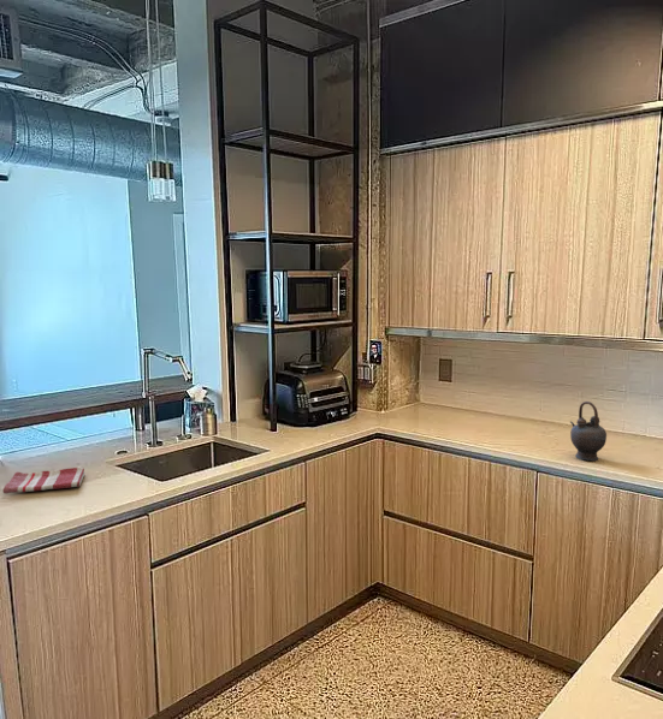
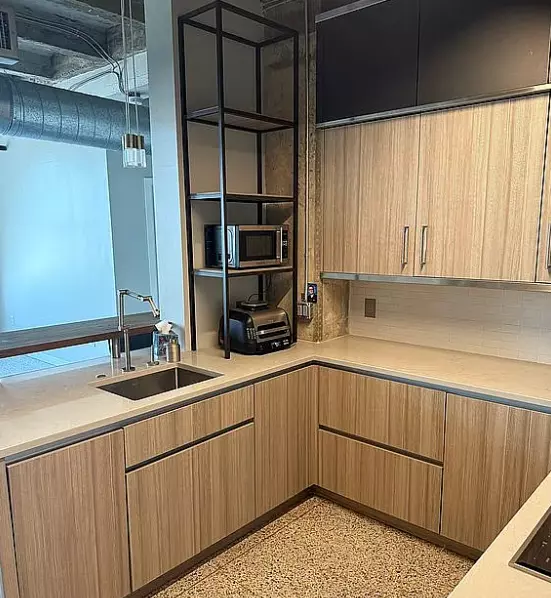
- dish towel [2,467,85,494]
- teapot [569,400,608,462]
